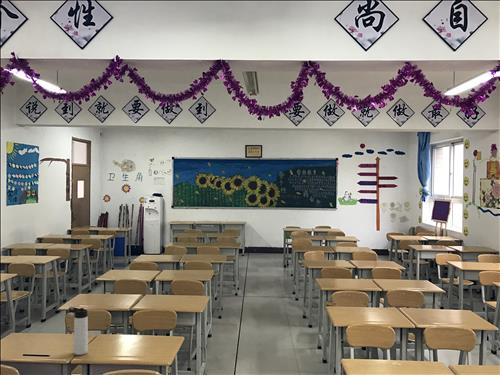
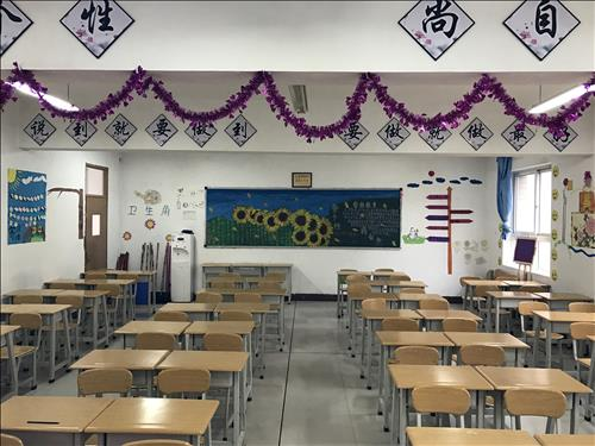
- thermos bottle [68,306,89,356]
